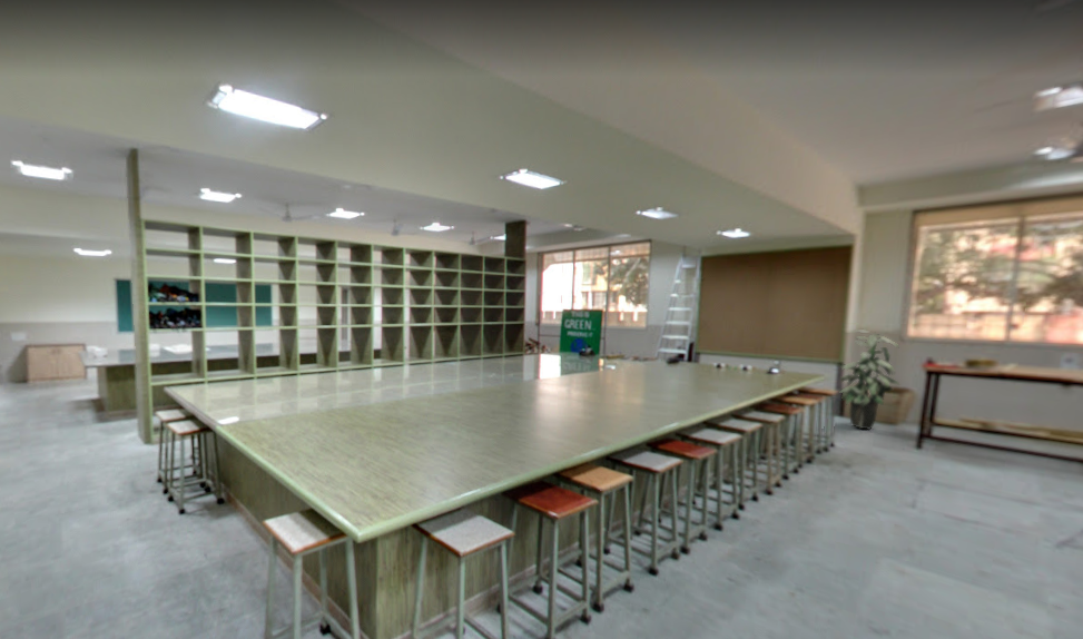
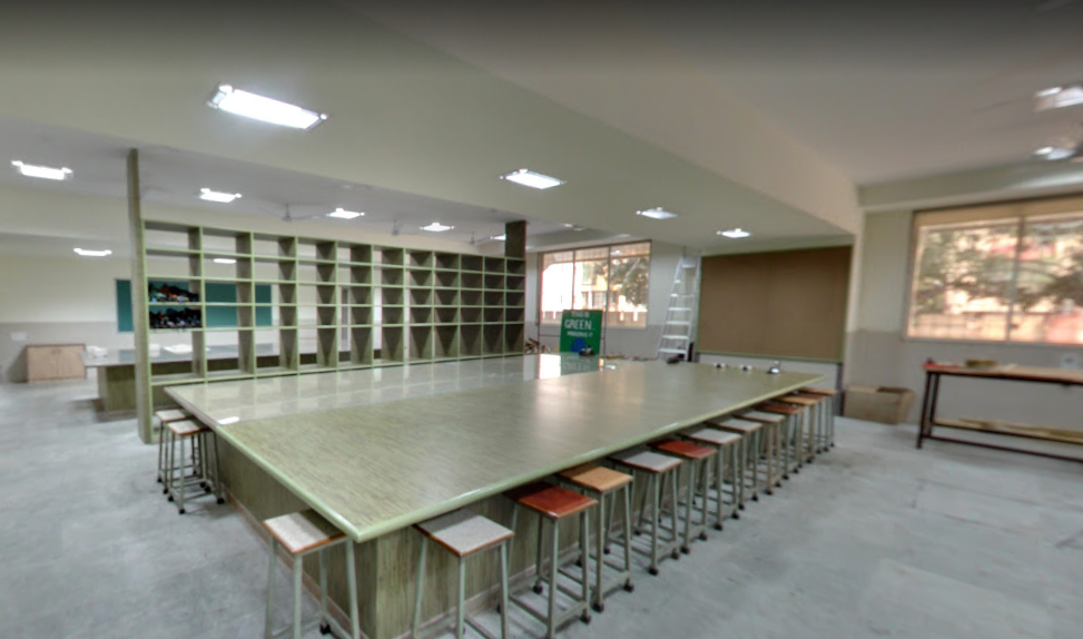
- indoor plant [835,328,900,431]
